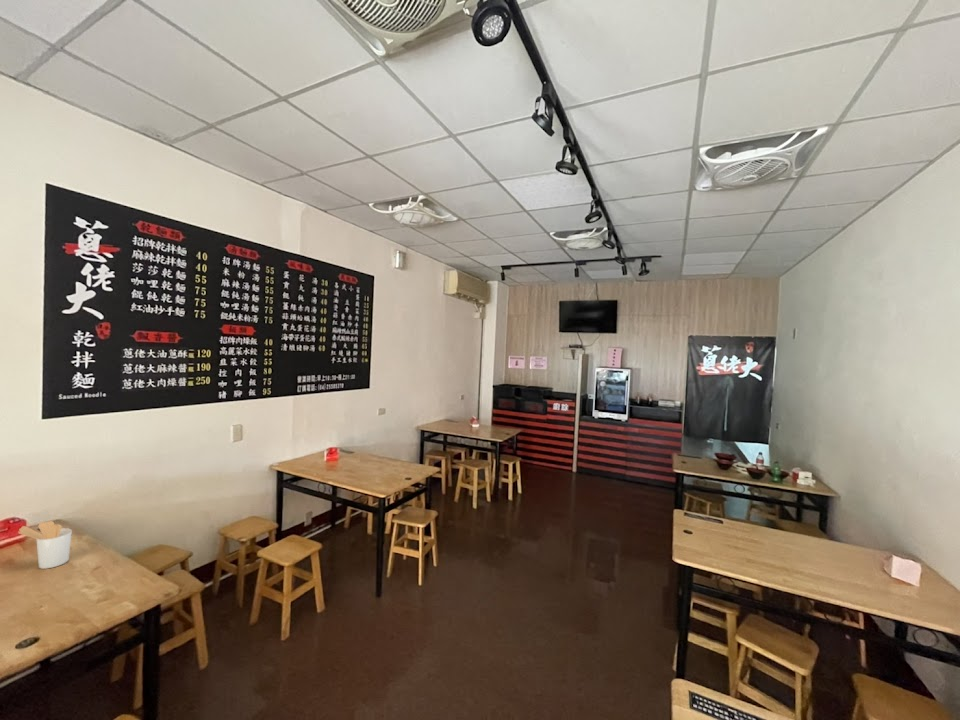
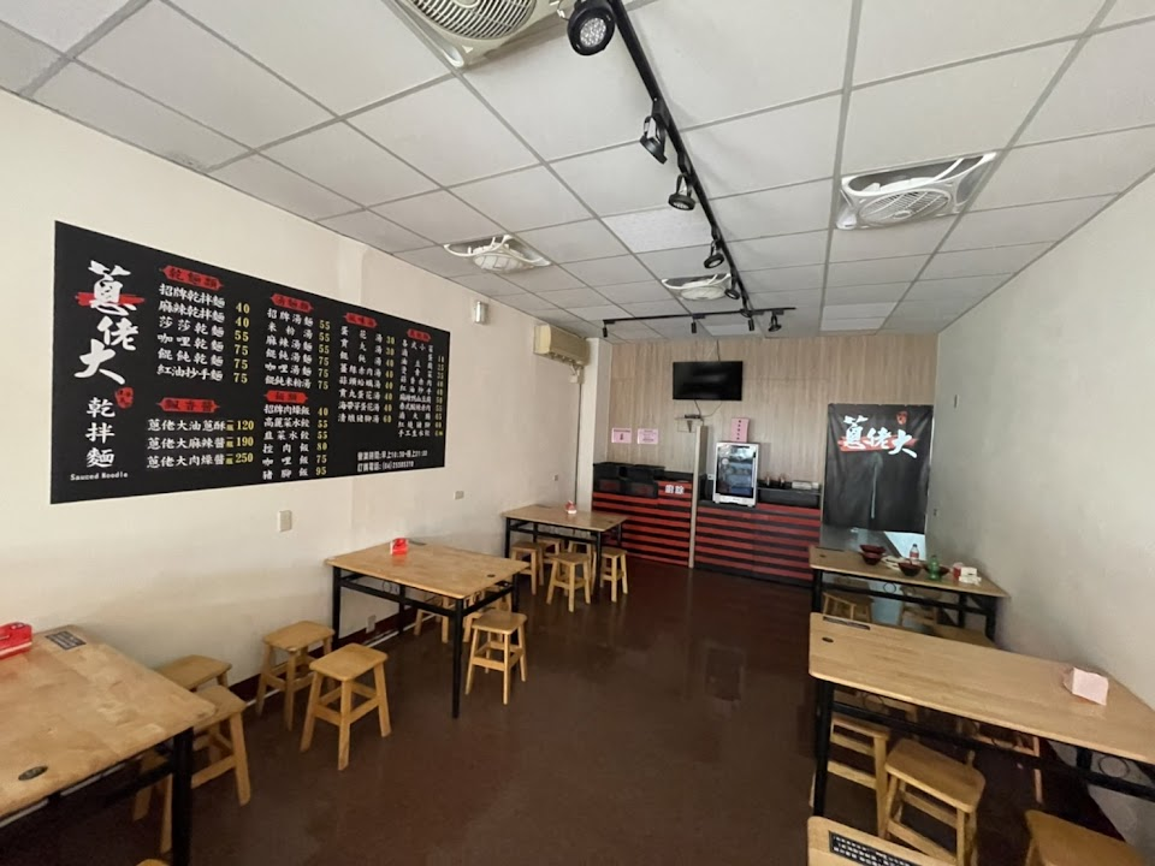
- utensil holder [17,520,73,570]
